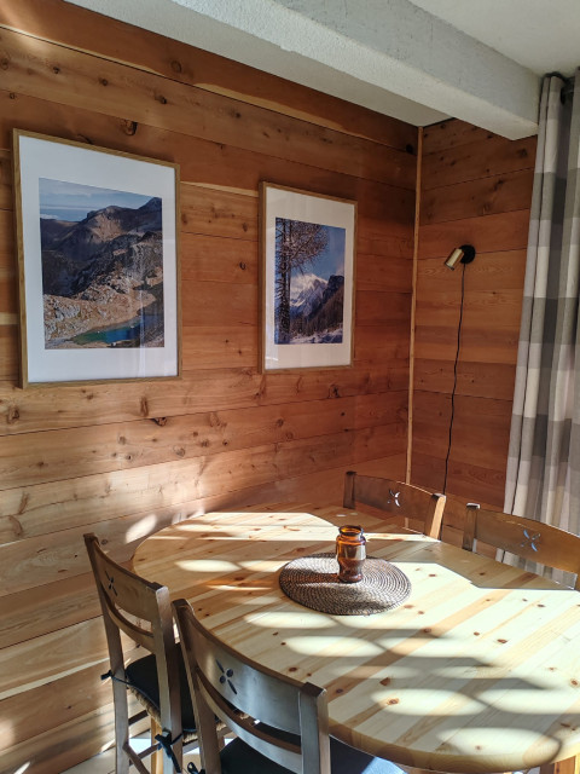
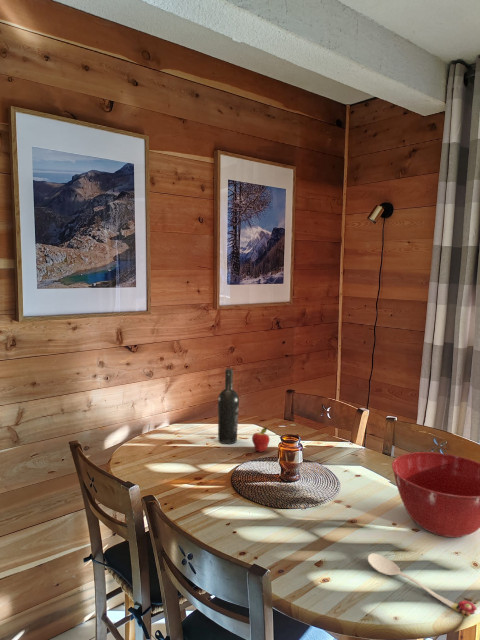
+ spoon [367,552,478,619]
+ wine bottle [217,368,240,445]
+ mixing bowl [391,451,480,538]
+ fruit [251,426,271,453]
